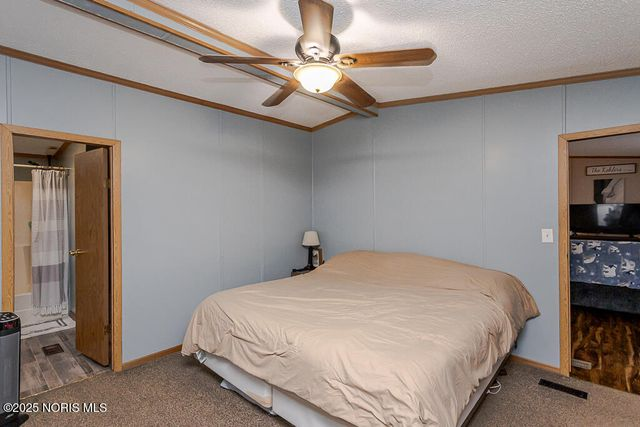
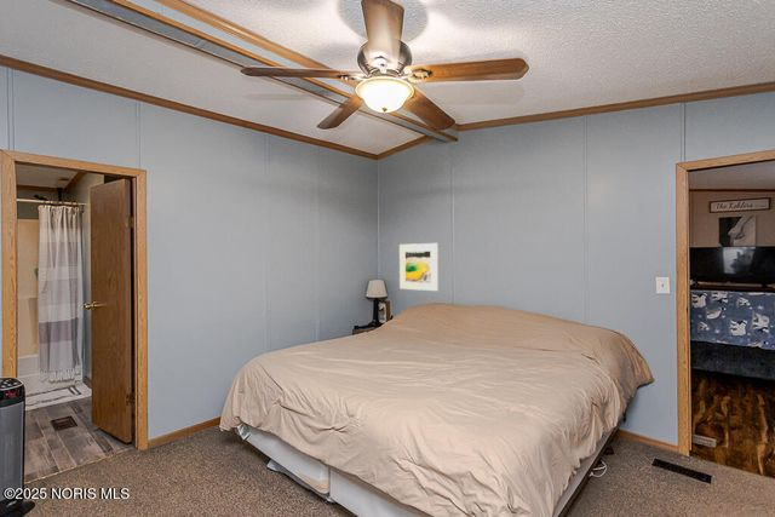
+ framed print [398,242,440,292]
